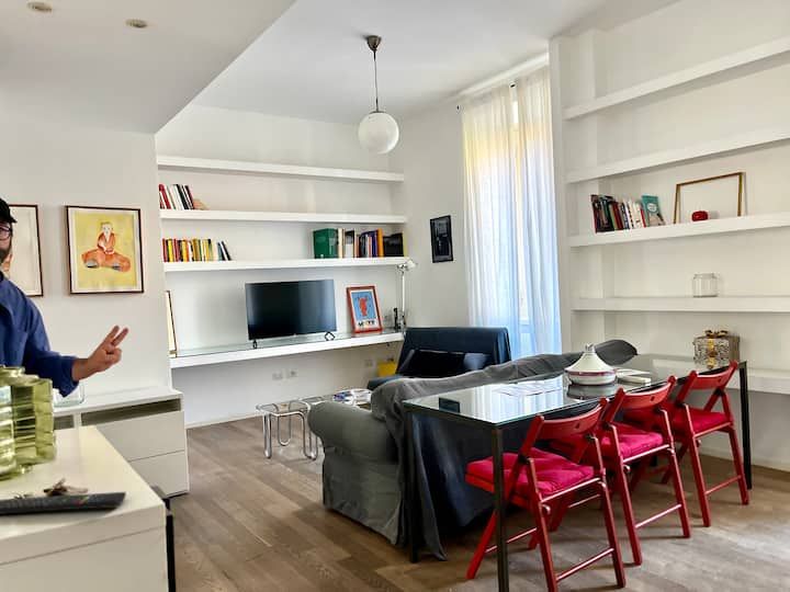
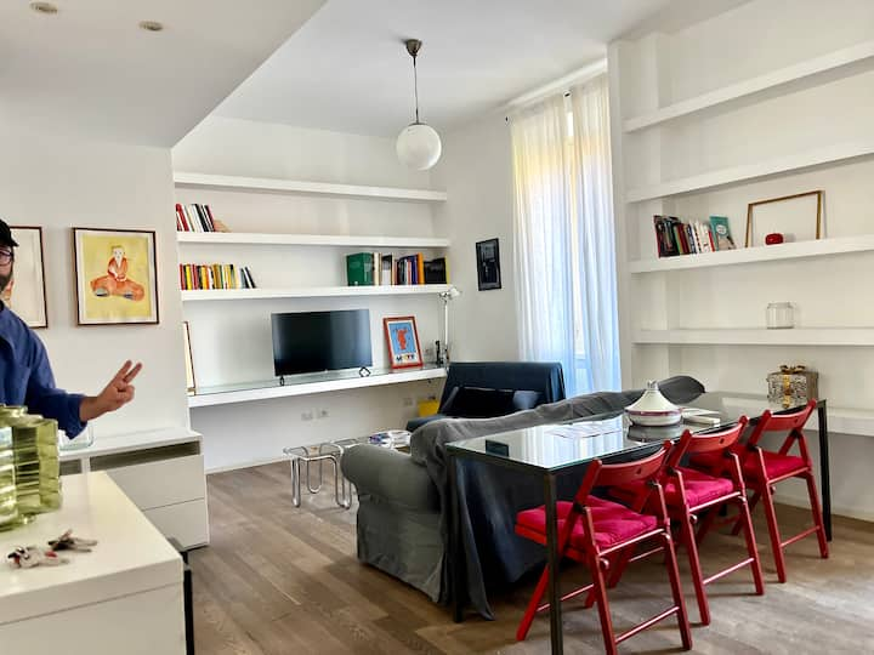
- remote control [0,491,127,515]
